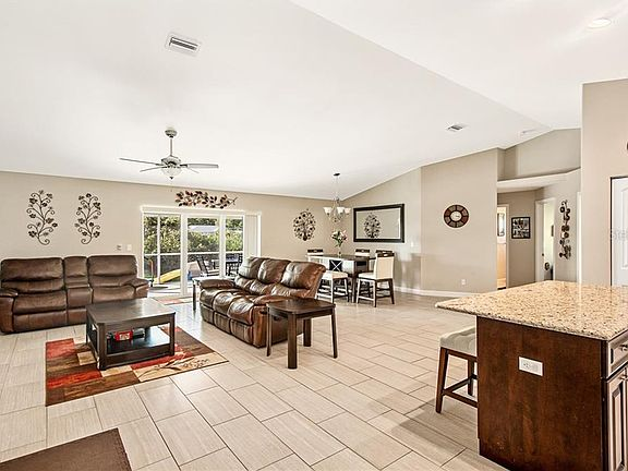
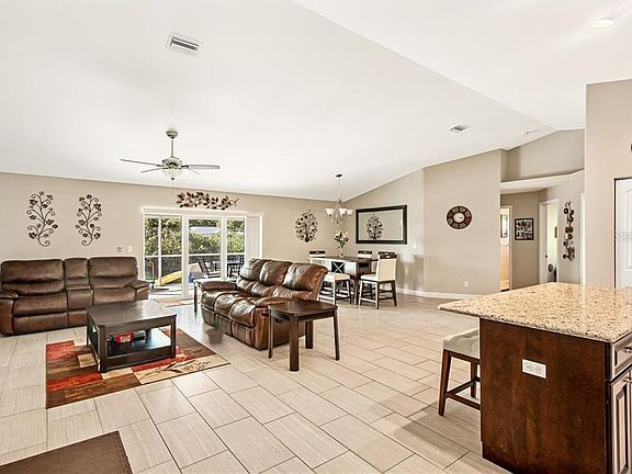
+ potted plant [204,308,229,345]
